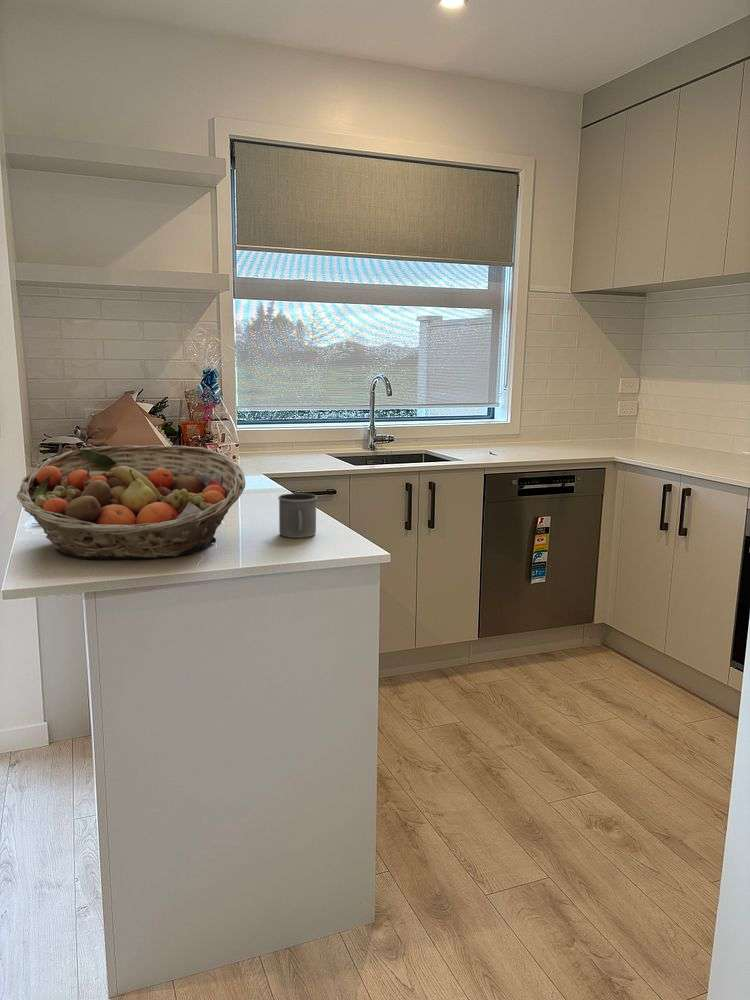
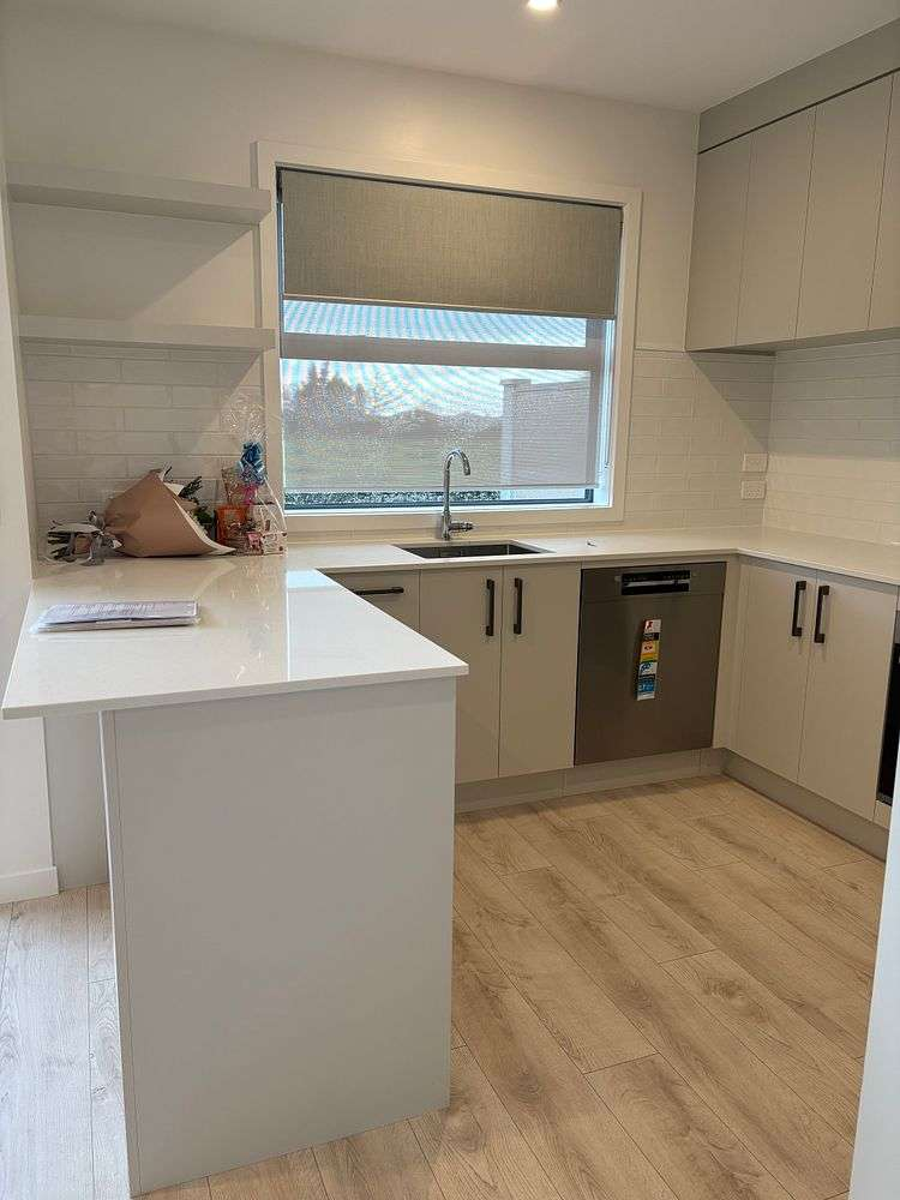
- mug [277,492,318,539]
- fruit basket [16,444,246,560]
